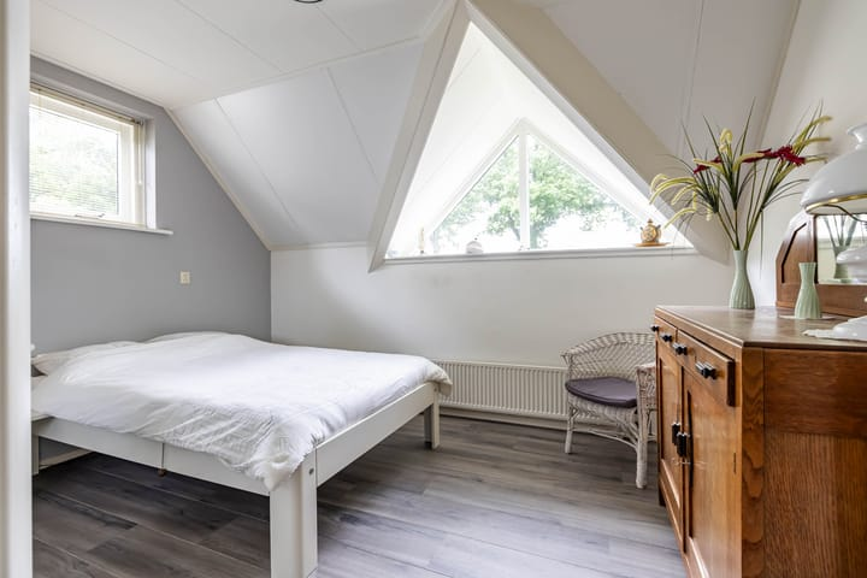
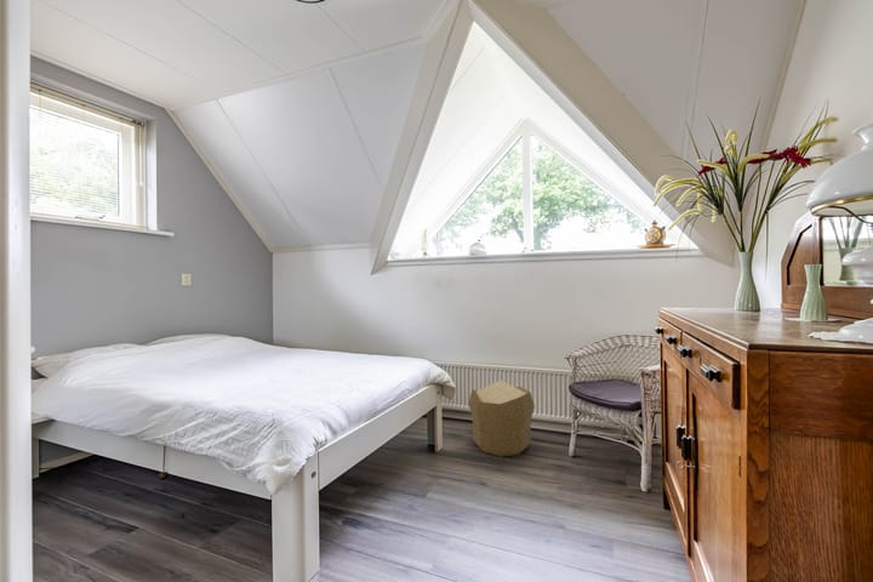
+ pouf [467,380,536,458]
